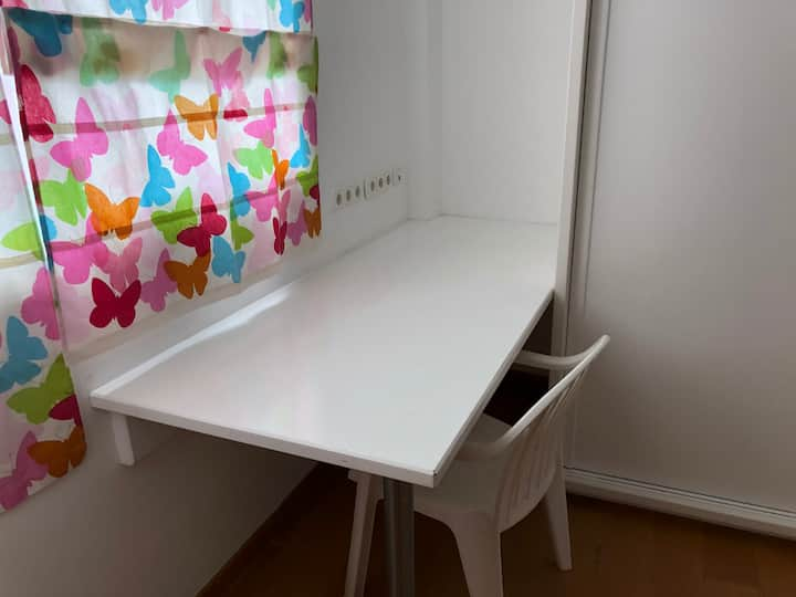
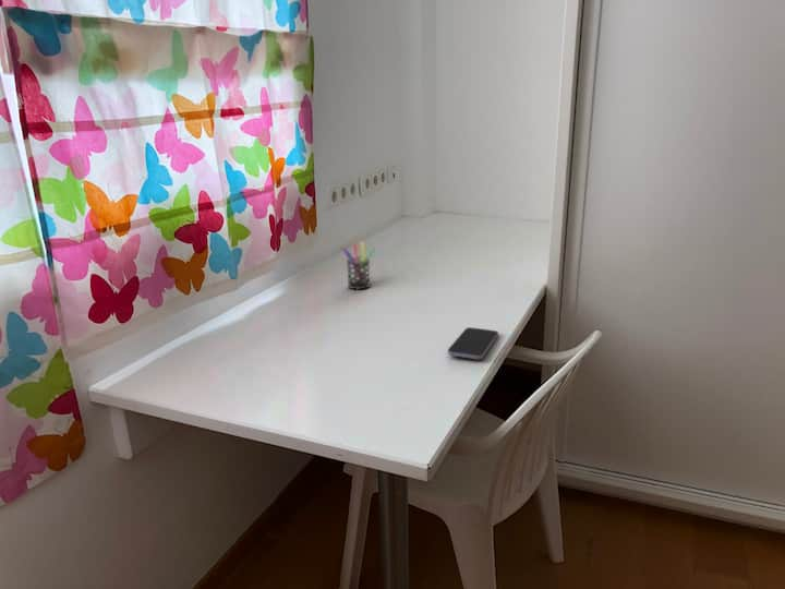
+ pen holder [341,241,376,290]
+ smartphone [446,326,499,360]
